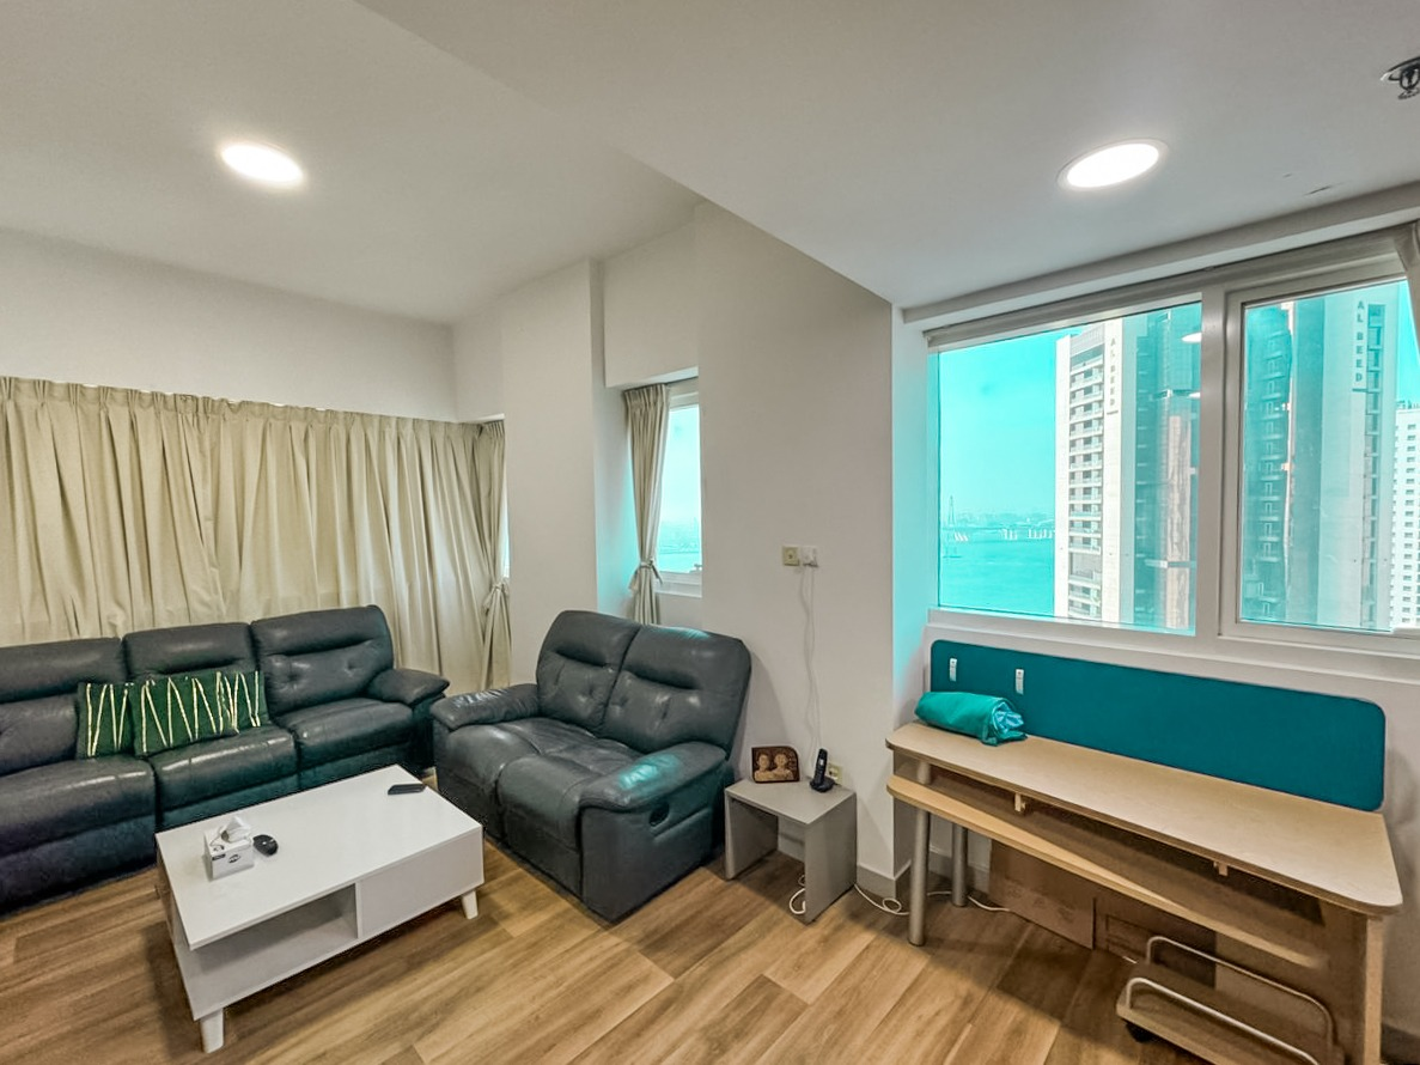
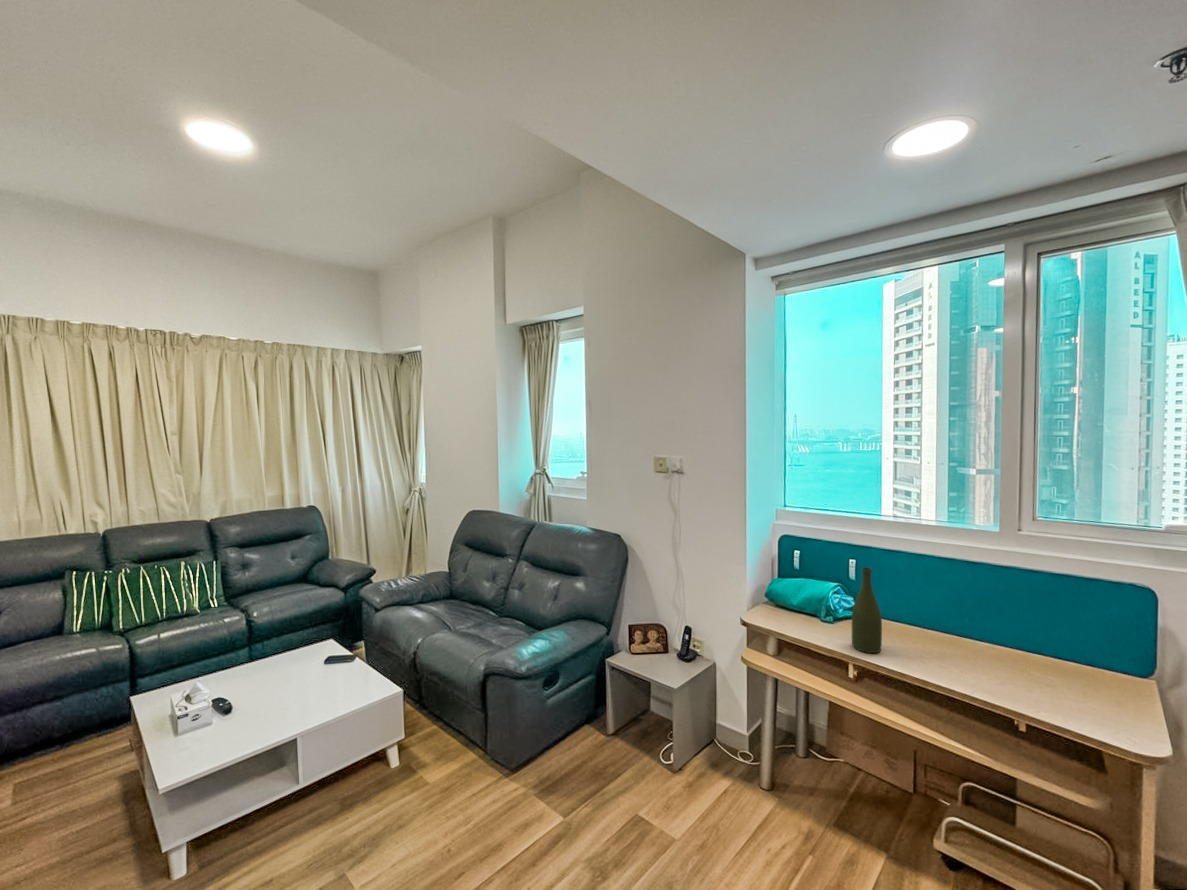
+ bottle [851,566,883,654]
